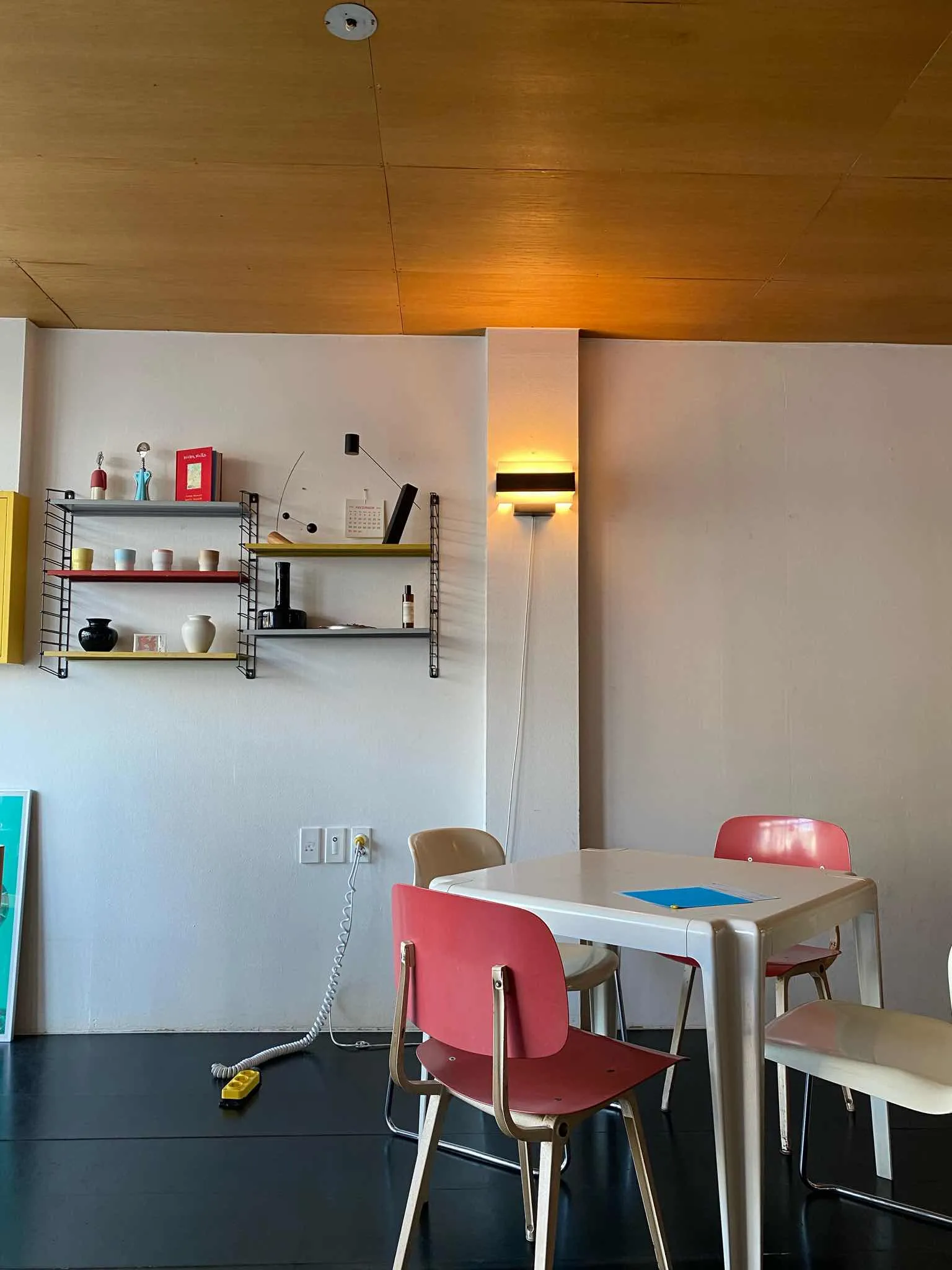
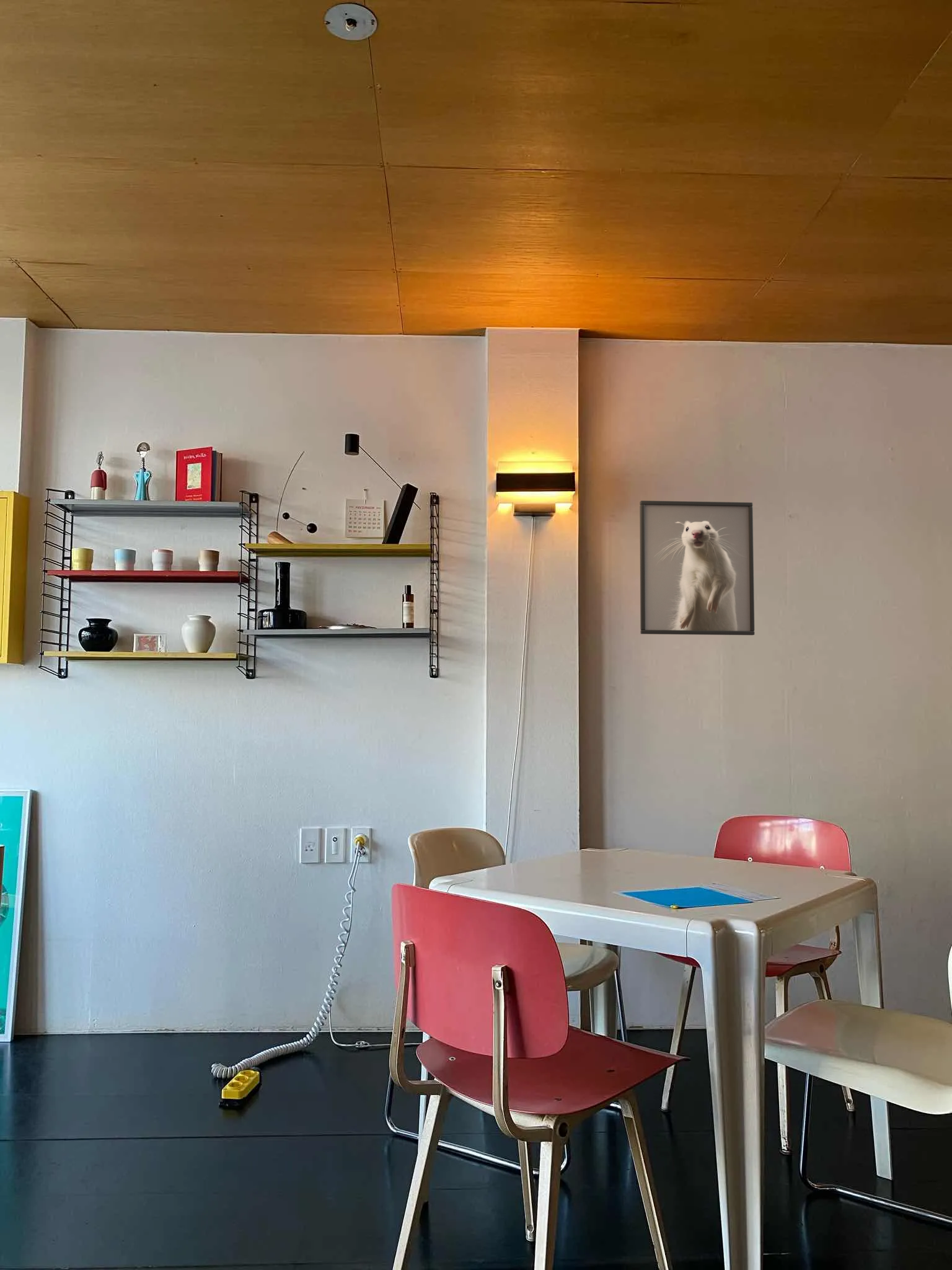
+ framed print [639,500,755,636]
